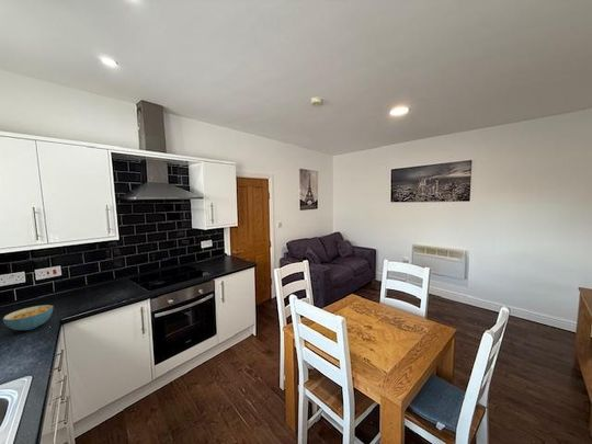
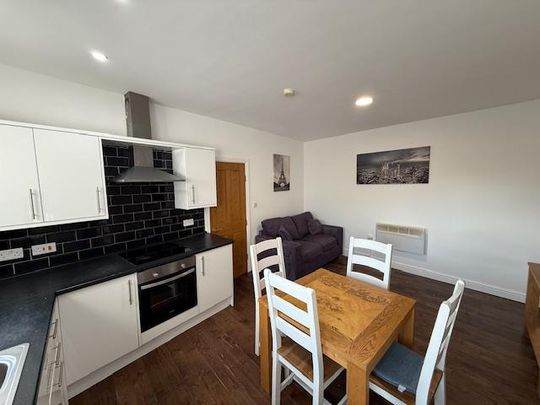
- cereal bowl [2,304,54,331]
